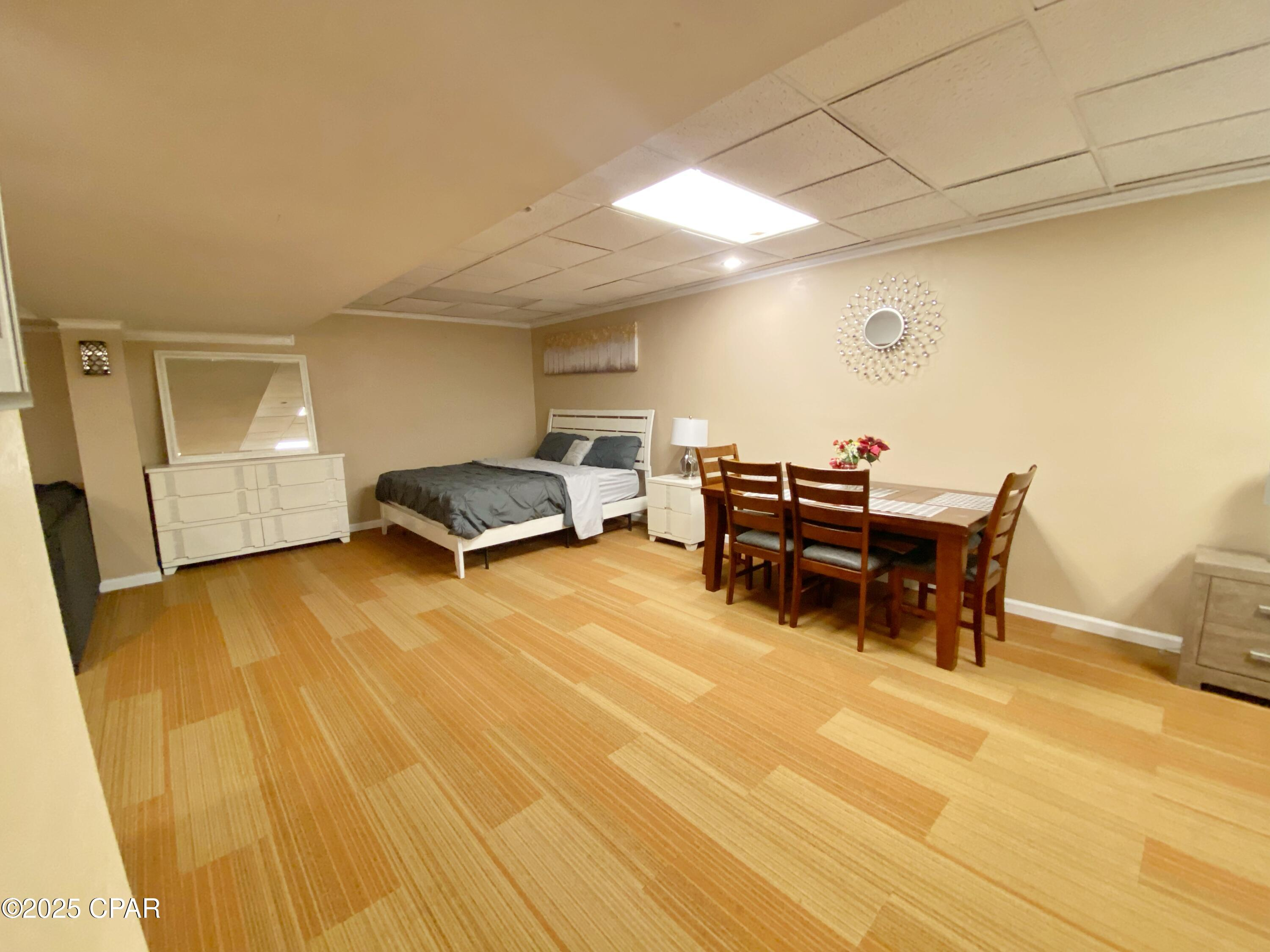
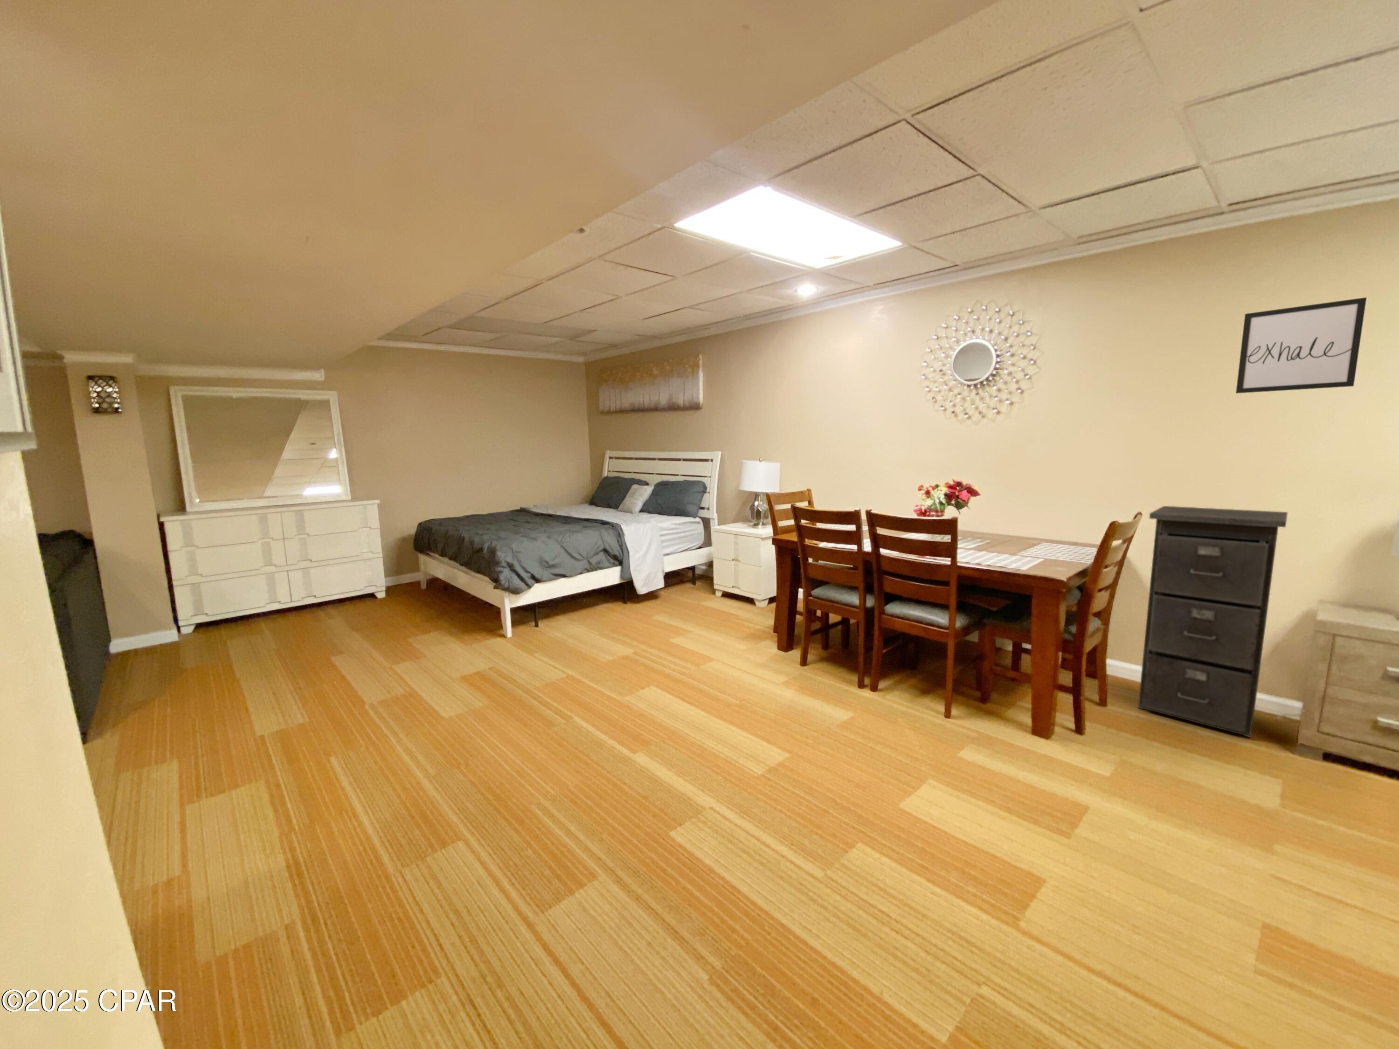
+ wall art [1235,298,1367,394]
+ filing cabinet [1138,506,1288,738]
